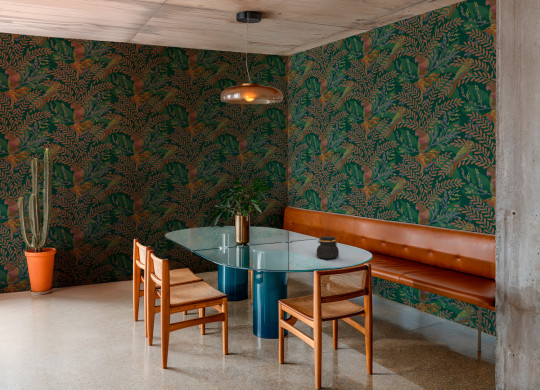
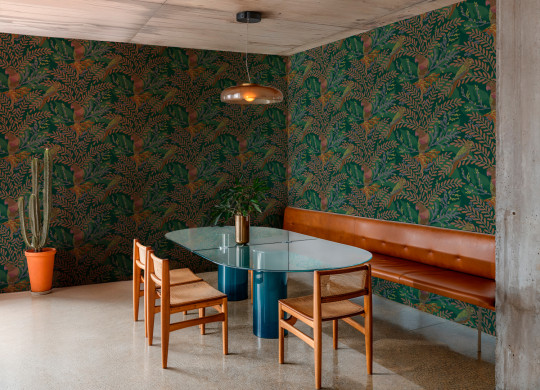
- jar [316,235,340,260]
